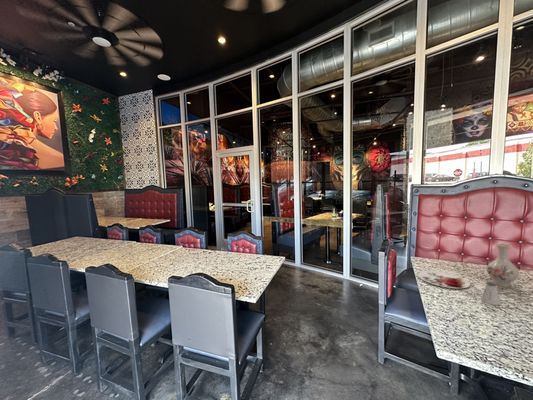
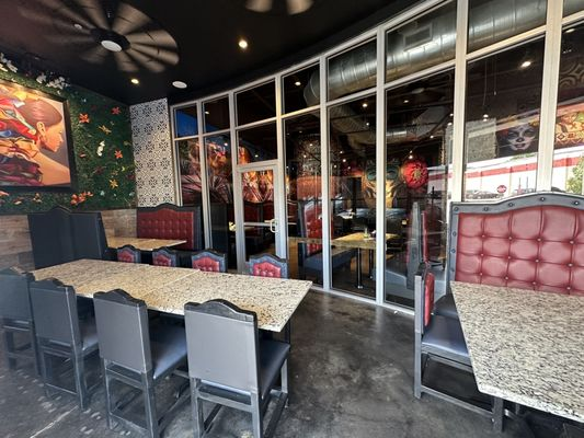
- vase [485,243,520,288]
- saltshaker [480,281,501,306]
- plate [417,270,471,289]
